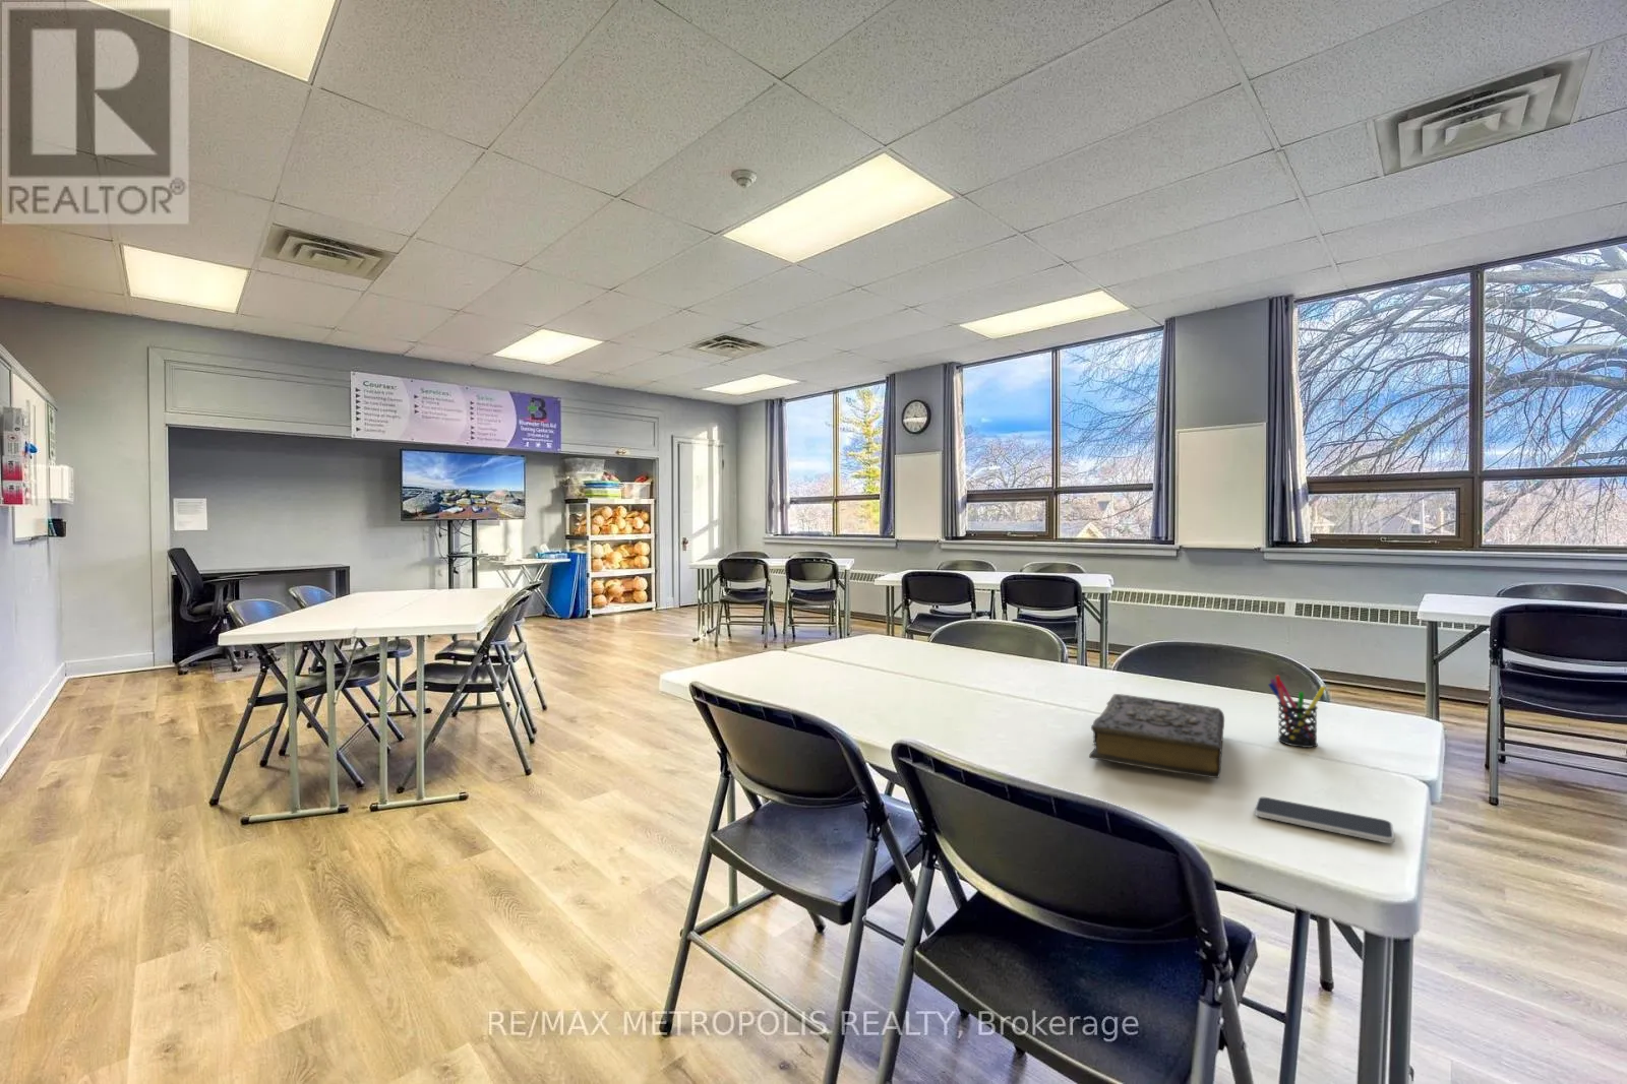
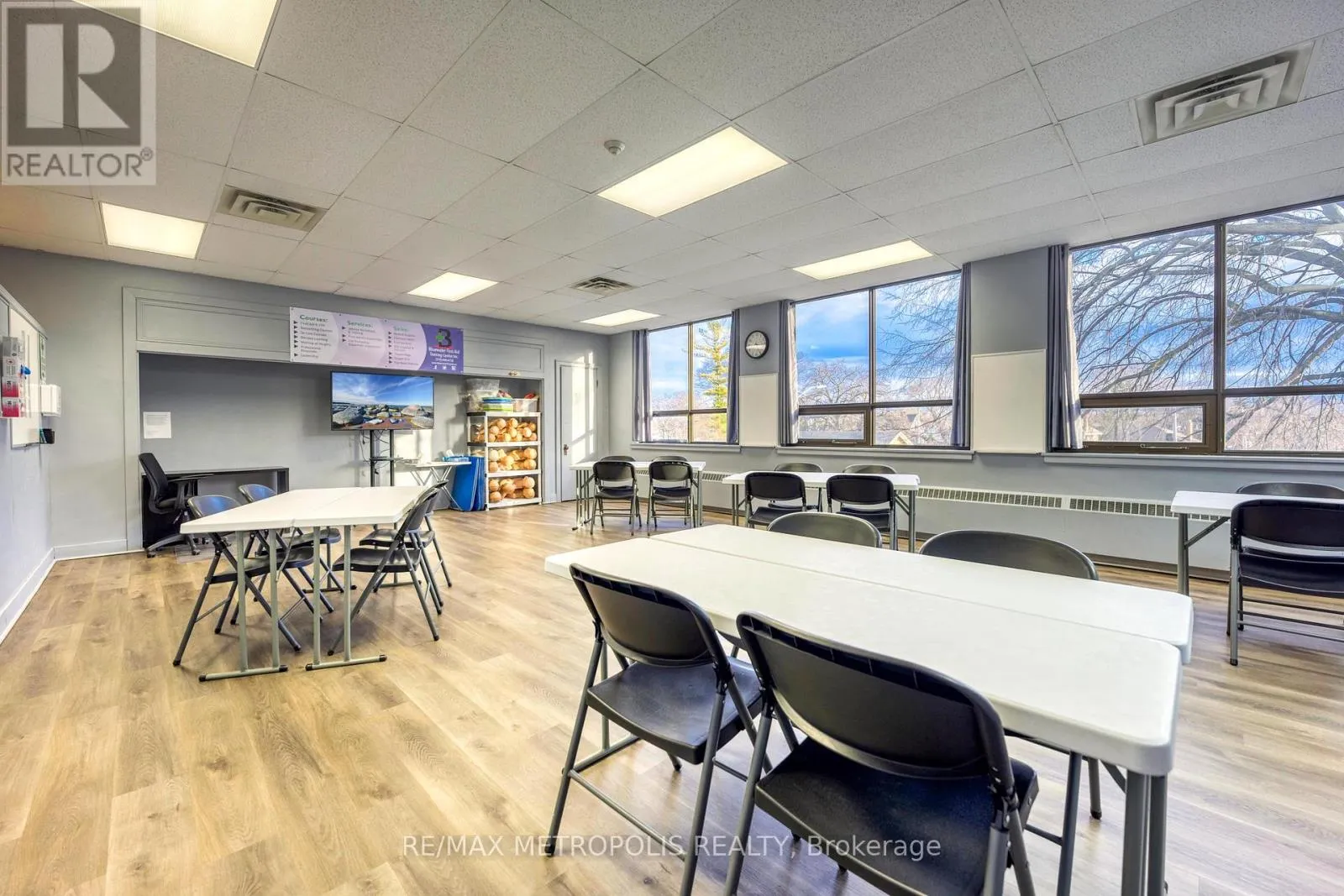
- smartphone [1254,796,1395,844]
- book [1088,693,1225,779]
- pen holder [1267,675,1327,749]
